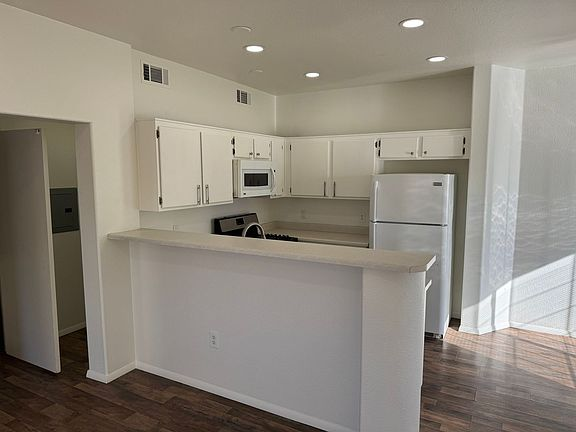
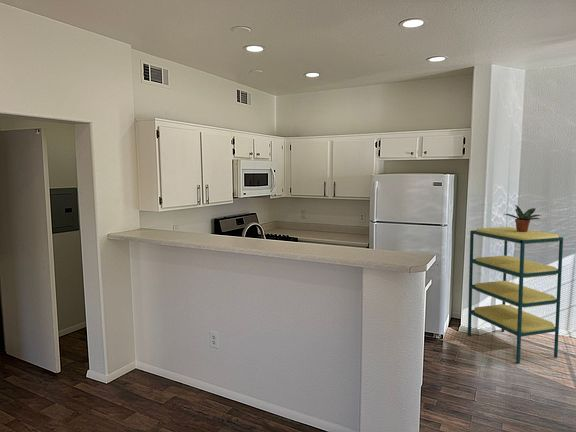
+ potted plant [503,204,541,232]
+ shelving unit [467,226,564,364]
